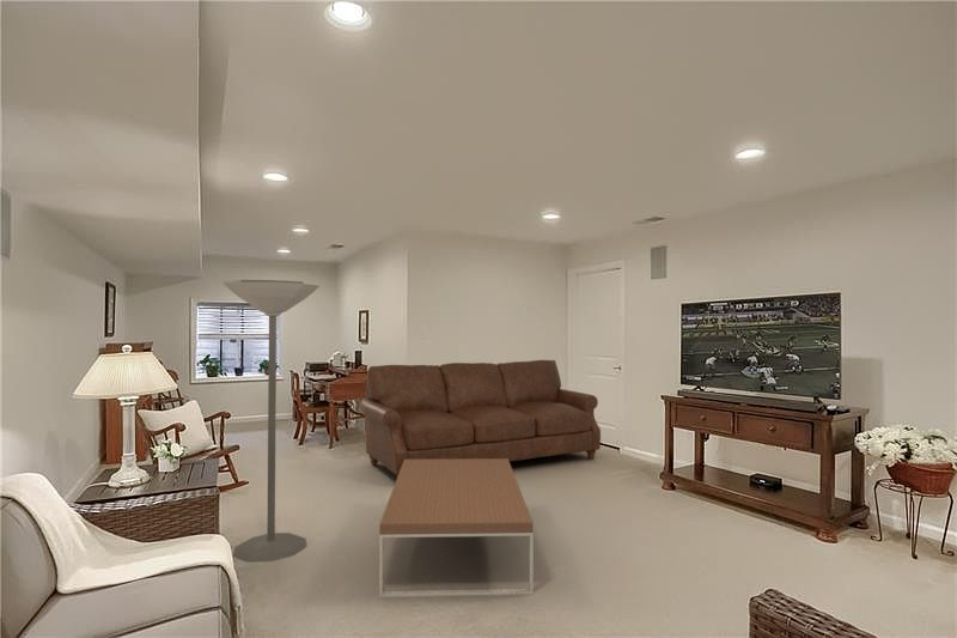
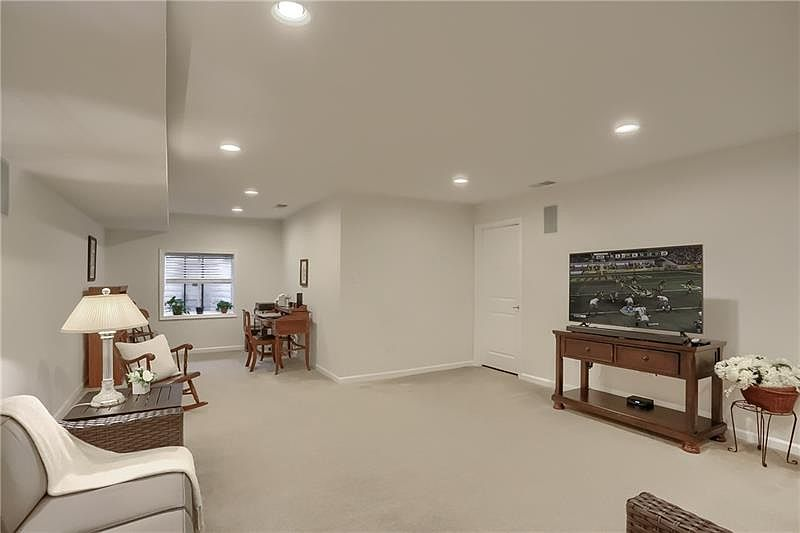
- sofa [359,359,602,478]
- floor lamp [221,279,322,563]
- coffee table [378,458,535,598]
